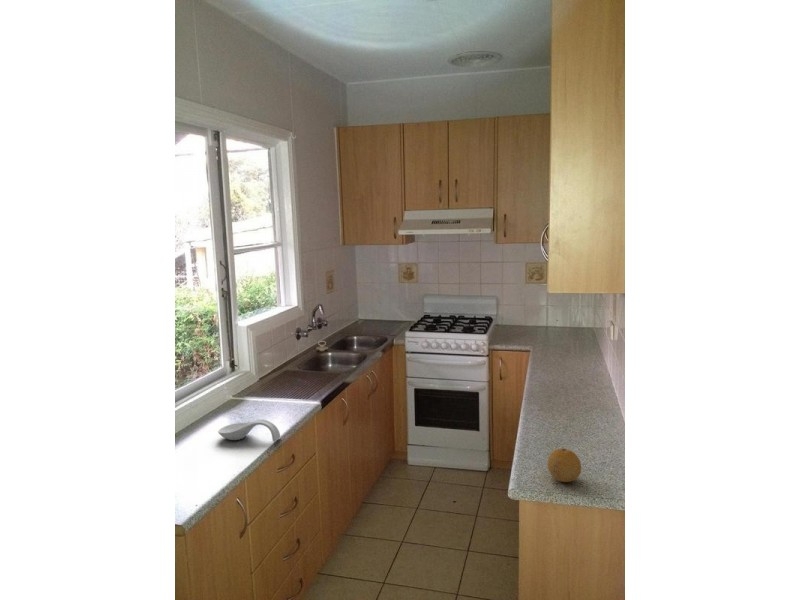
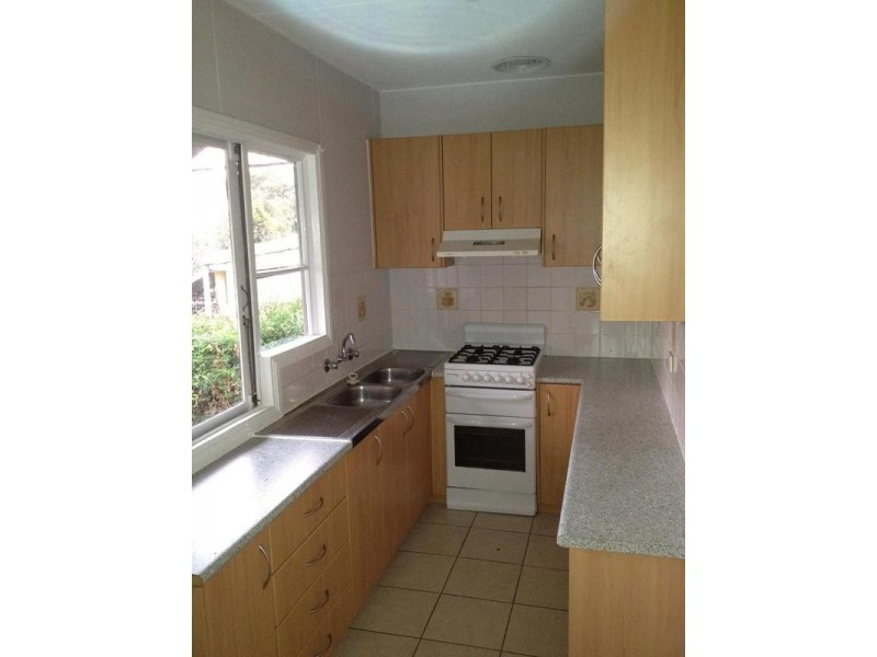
- spoon rest [217,418,281,443]
- fruit [547,447,582,483]
